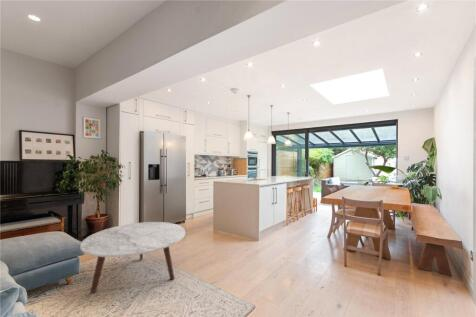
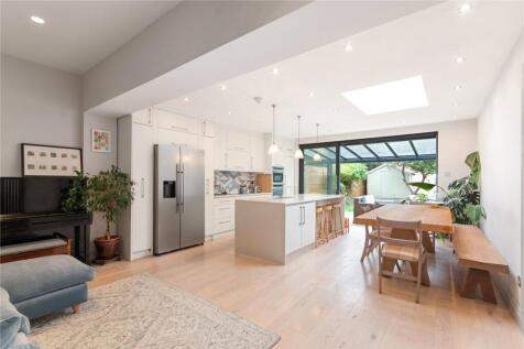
- coffee table [79,221,186,295]
